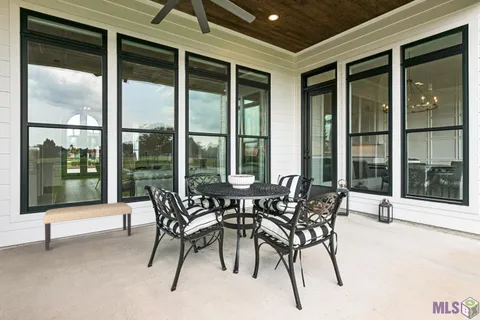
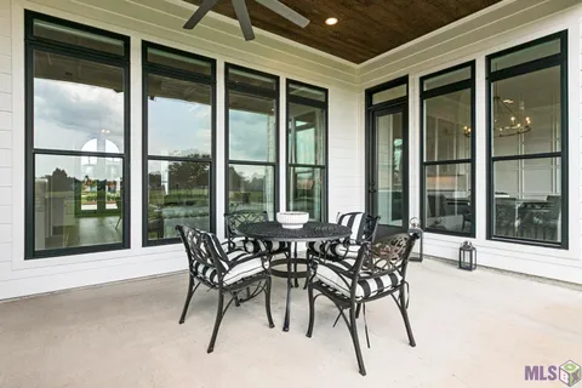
- bench [43,201,133,251]
